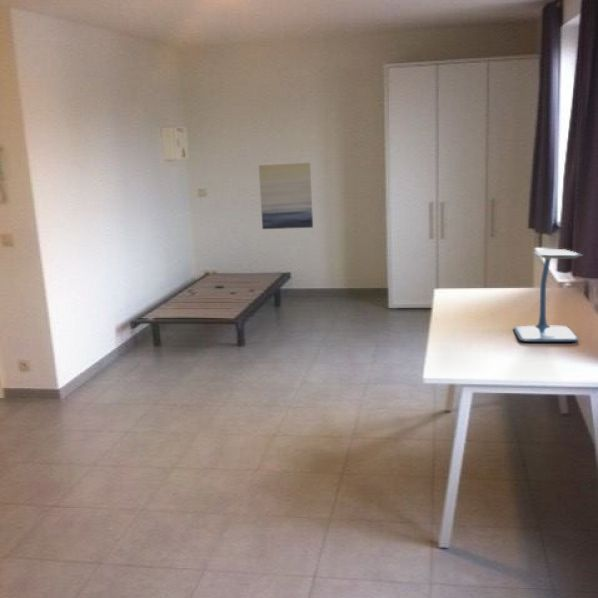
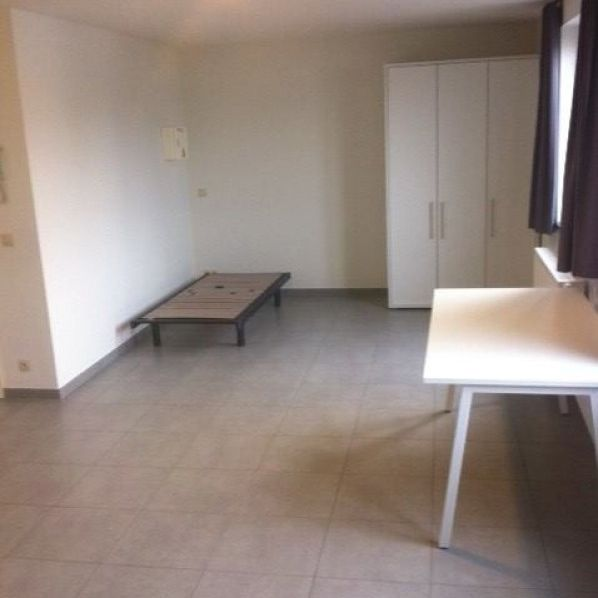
- desk lamp [512,248,583,343]
- wall art [258,162,314,230]
